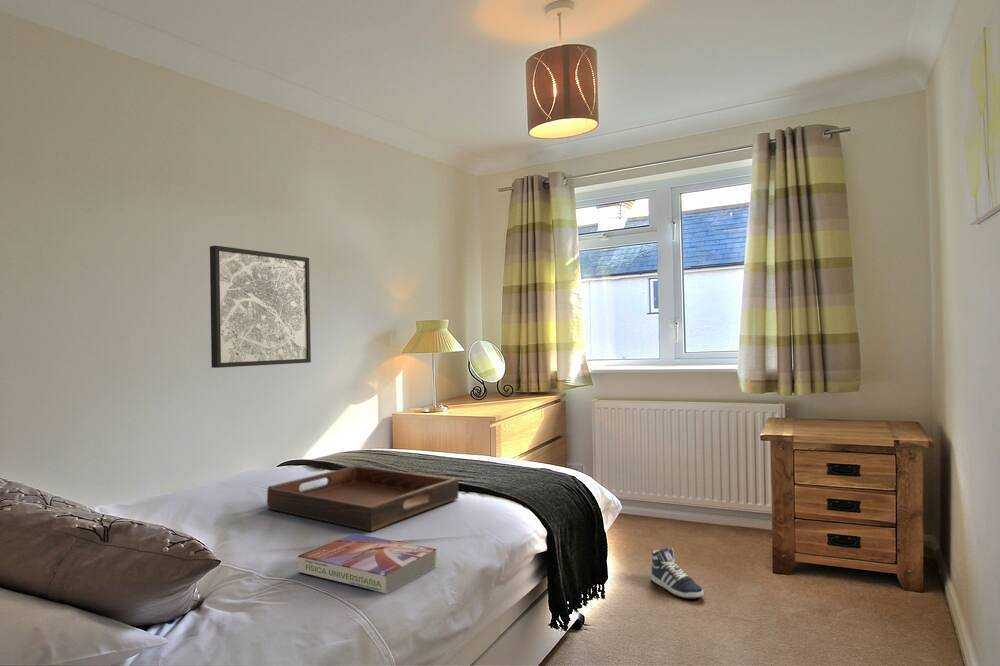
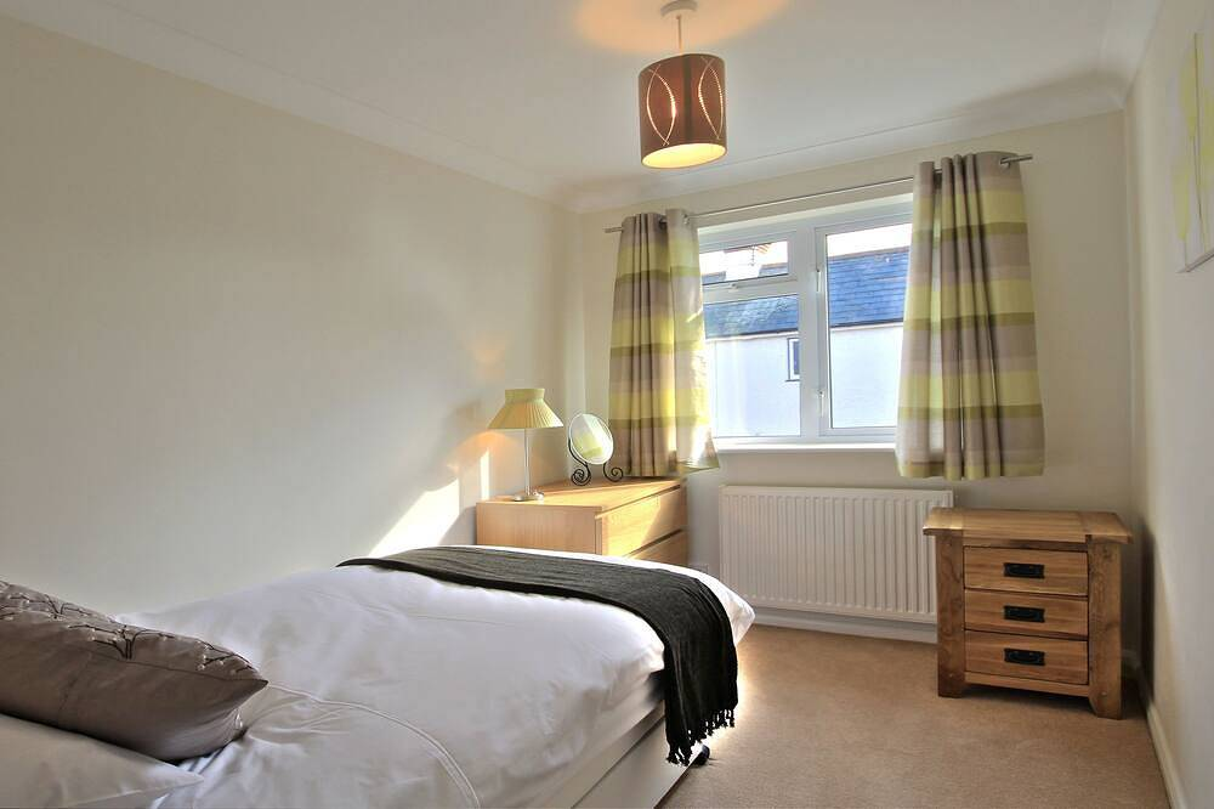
- sneaker [650,547,705,599]
- textbook [297,533,438,595]
- serving tray [266,465,459,532]
- wall art [209,245,312,369]
